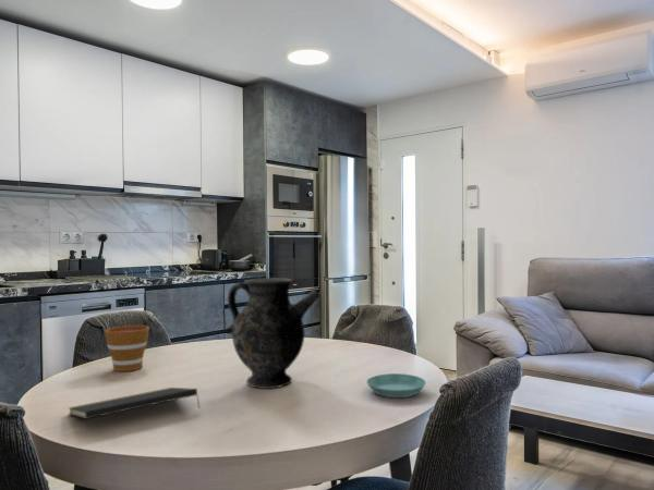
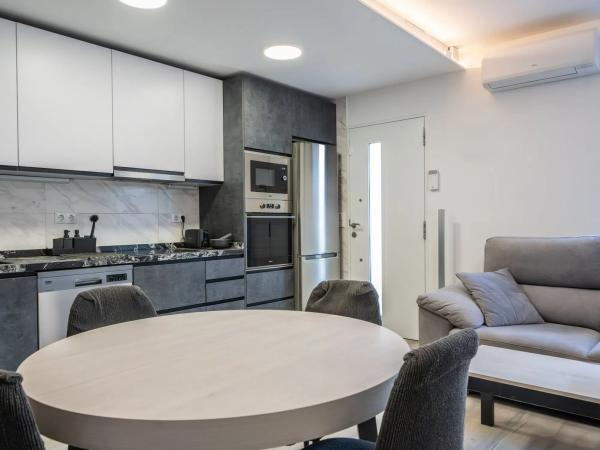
- cup [104,324,150,372]
- notepad [68,387,201,420]
- saucer [365,372,427,399]
- ewer [225,277,322,390]
